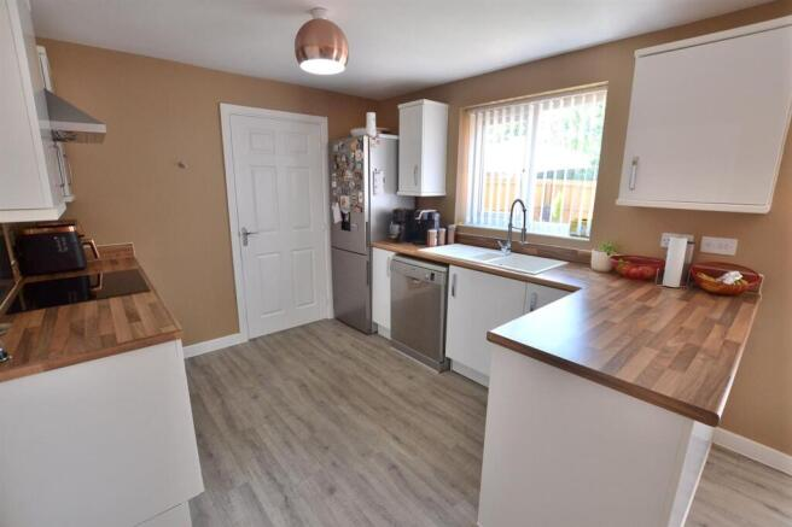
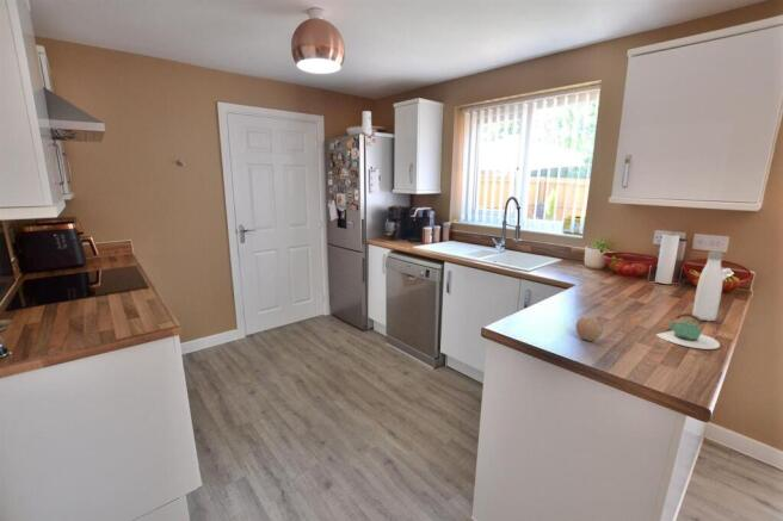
+ apple [575,315,604,342]
+ teapot [654,312,721,351]
+ water bottle [691,250,725,322]
